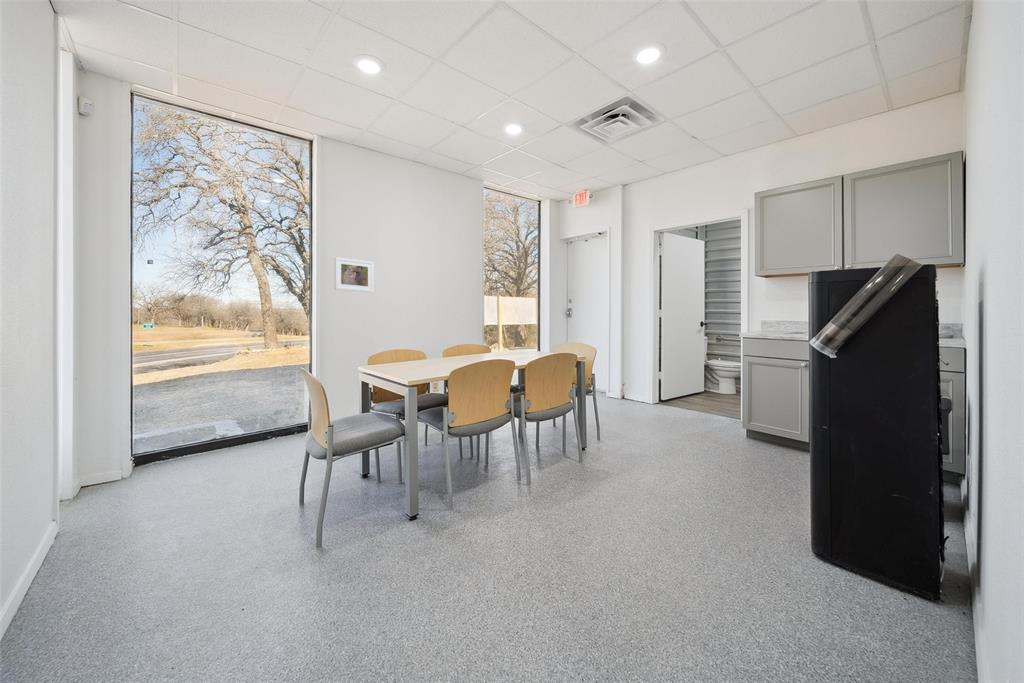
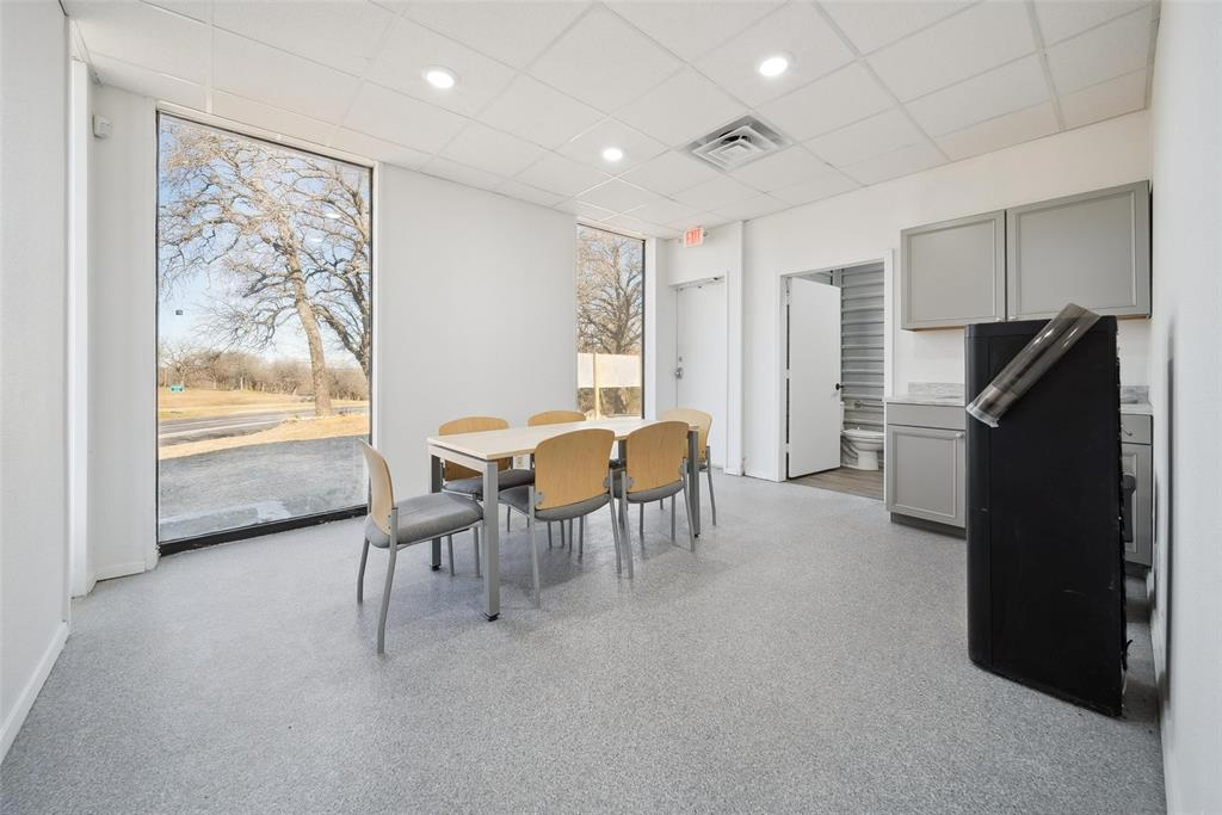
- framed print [334,256,374,293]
